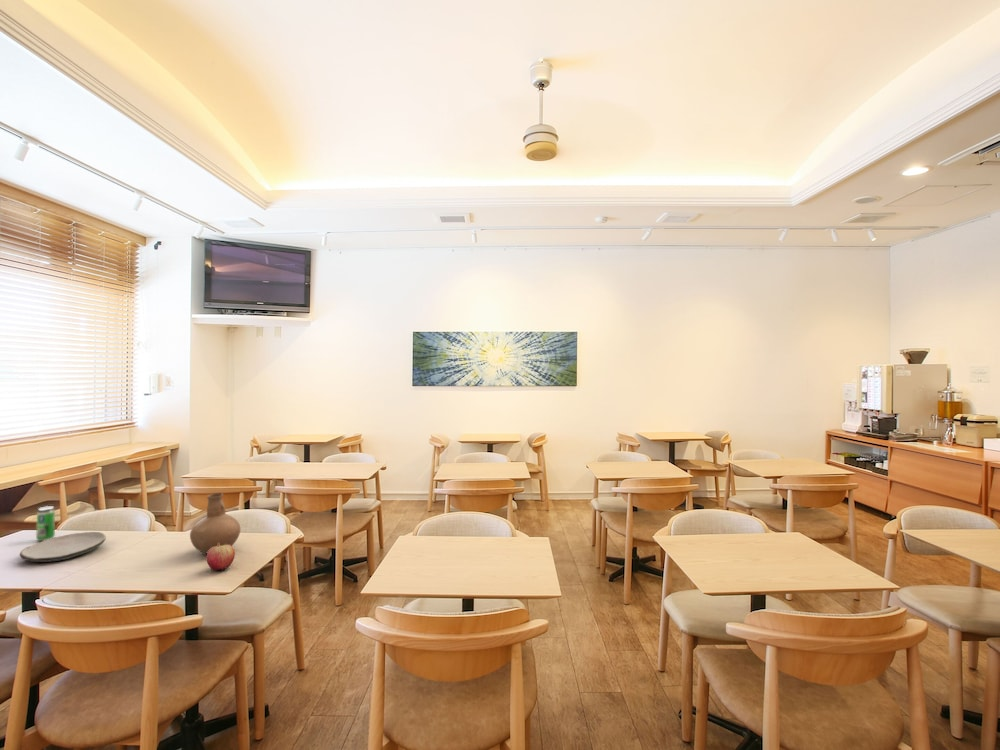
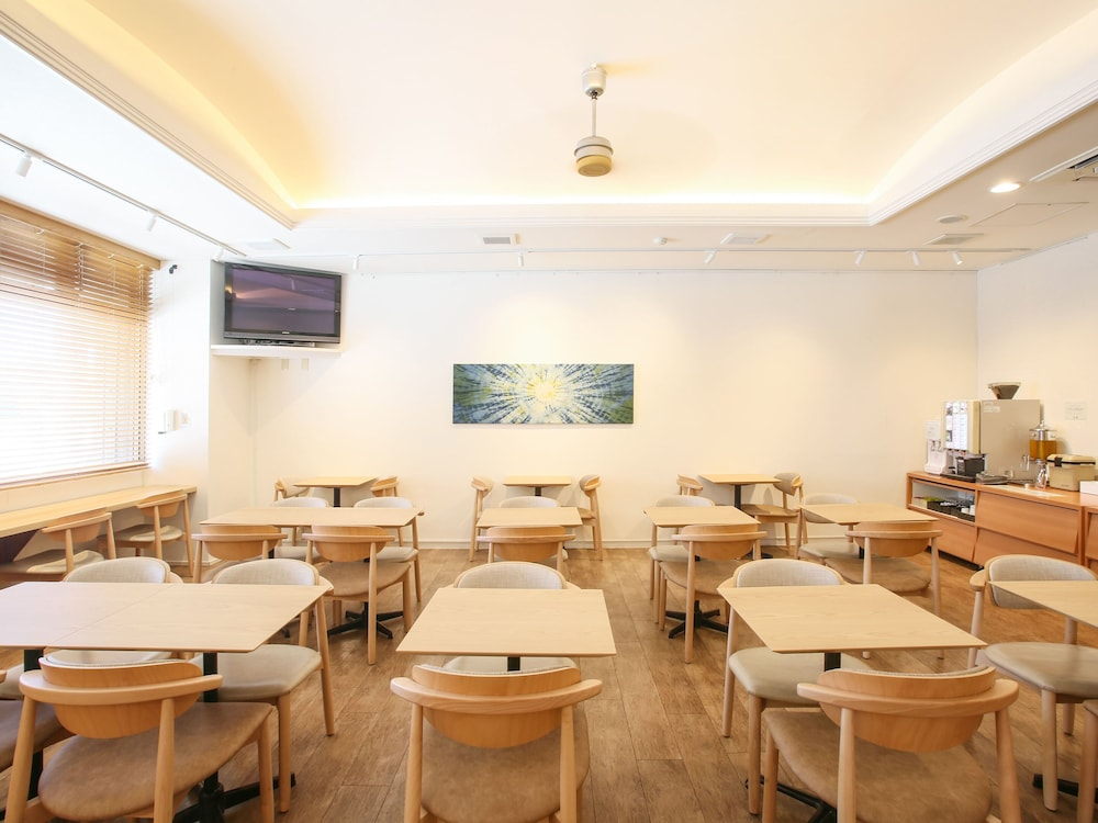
- apple [206,543,236,571]
- plate [19,531,107,563]
- vase [189,492,241,554]
- beverage can [35,505,56,542]
